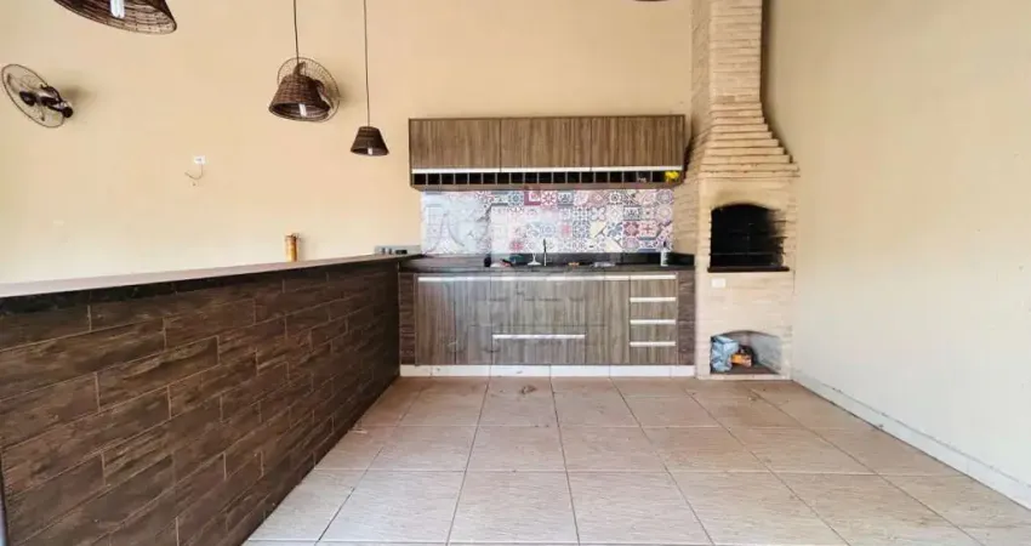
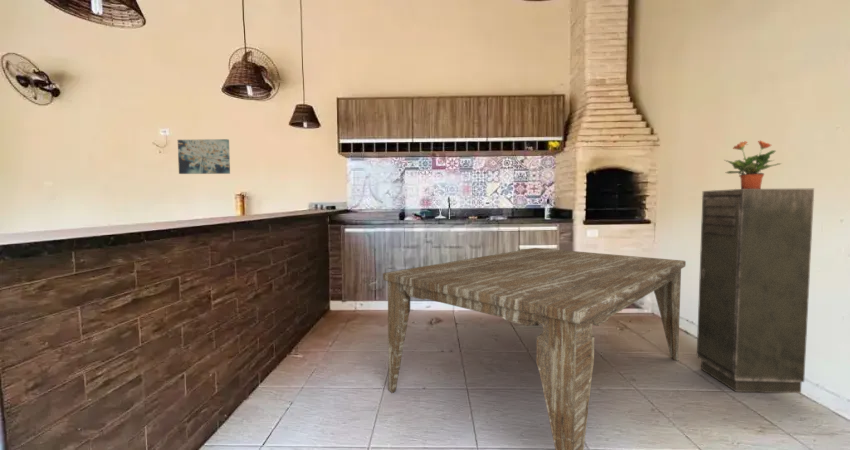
+ dining table [382,247,687,450]
+ potted plant [724,139,783,189]
+ storage cabinet [696,188,815,394]
+ wall art [177,138,231,175]
